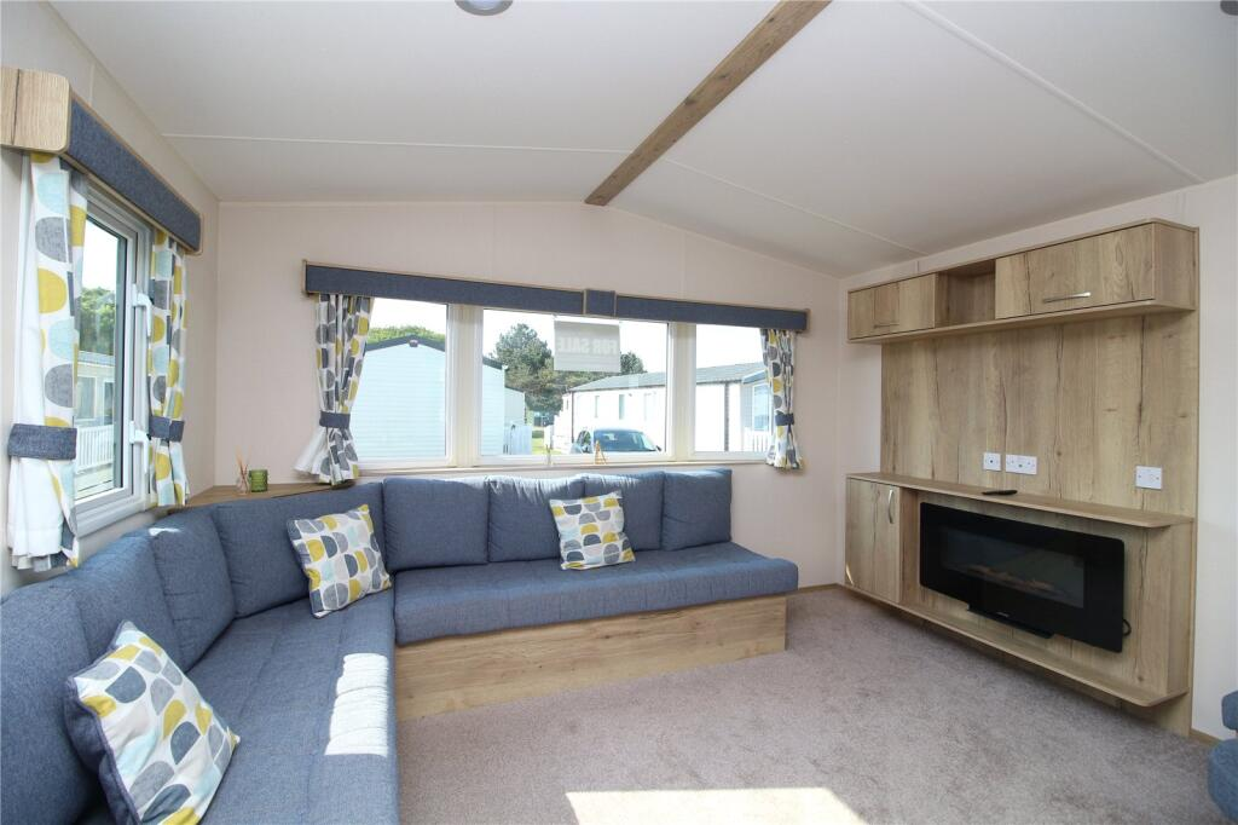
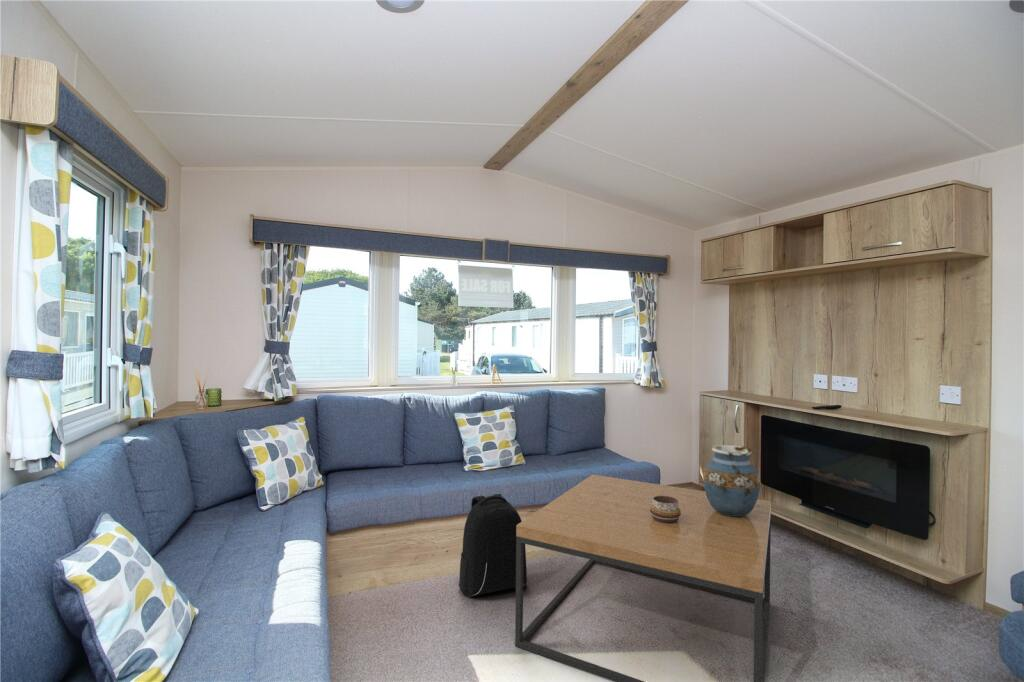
+ backpack [458,493,528,597]
+ vase [702,444,761,516]
+ decorative bowl [650,496,681,523]
+ coffee table [514,474,772,682]
